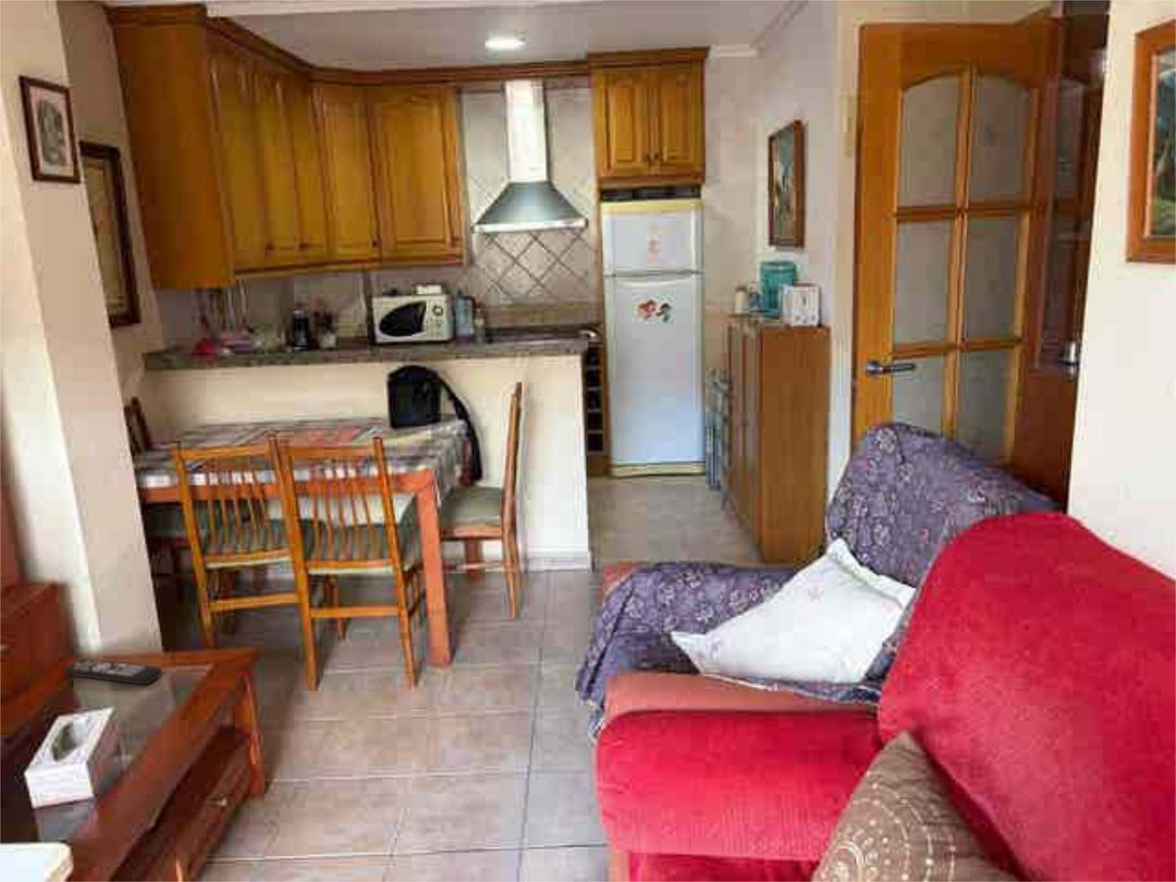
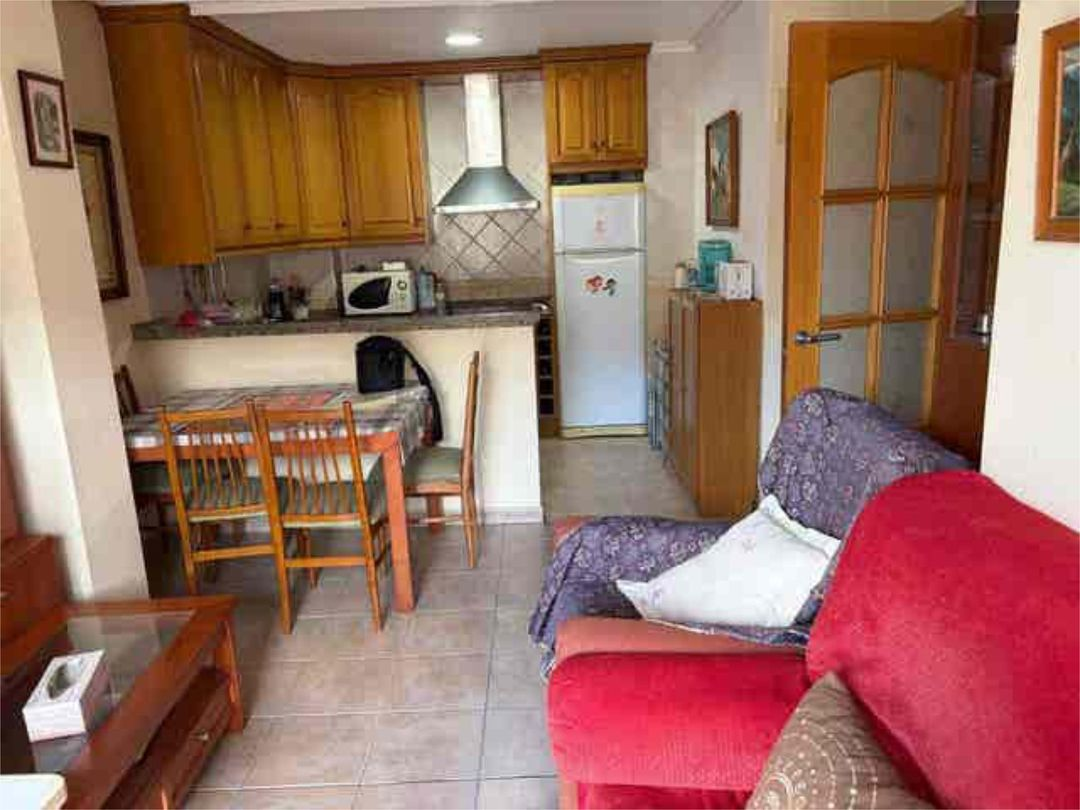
- remote control [62,658,162,685]
